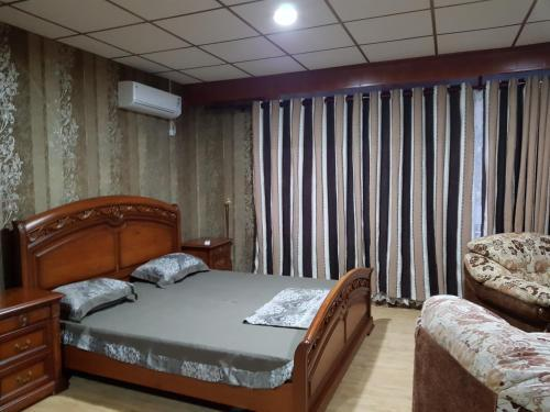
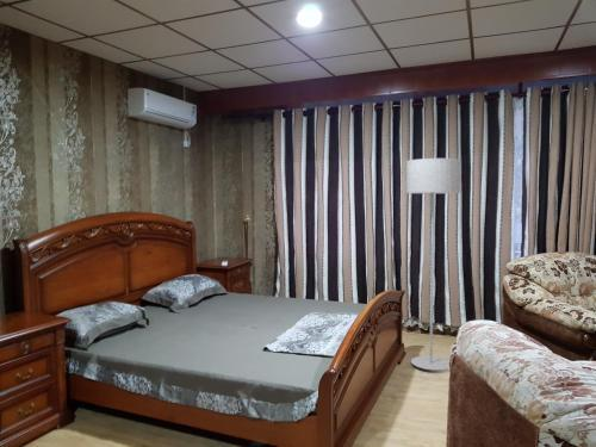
+ floor lamp [405,157,461,372]
